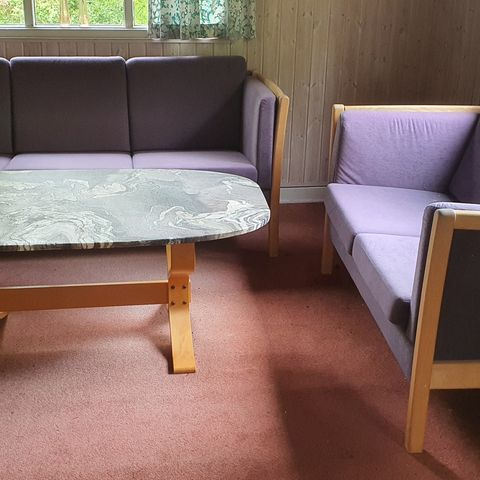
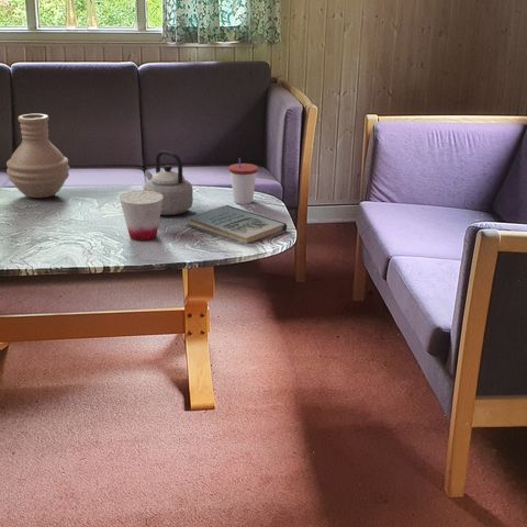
+ teapot [142,149,194,216]
+ book [186,204,288,244]
+ cup [228,158,259,205]
+ vase [5,113,70,199]
+ cup [119,190,164,242]
